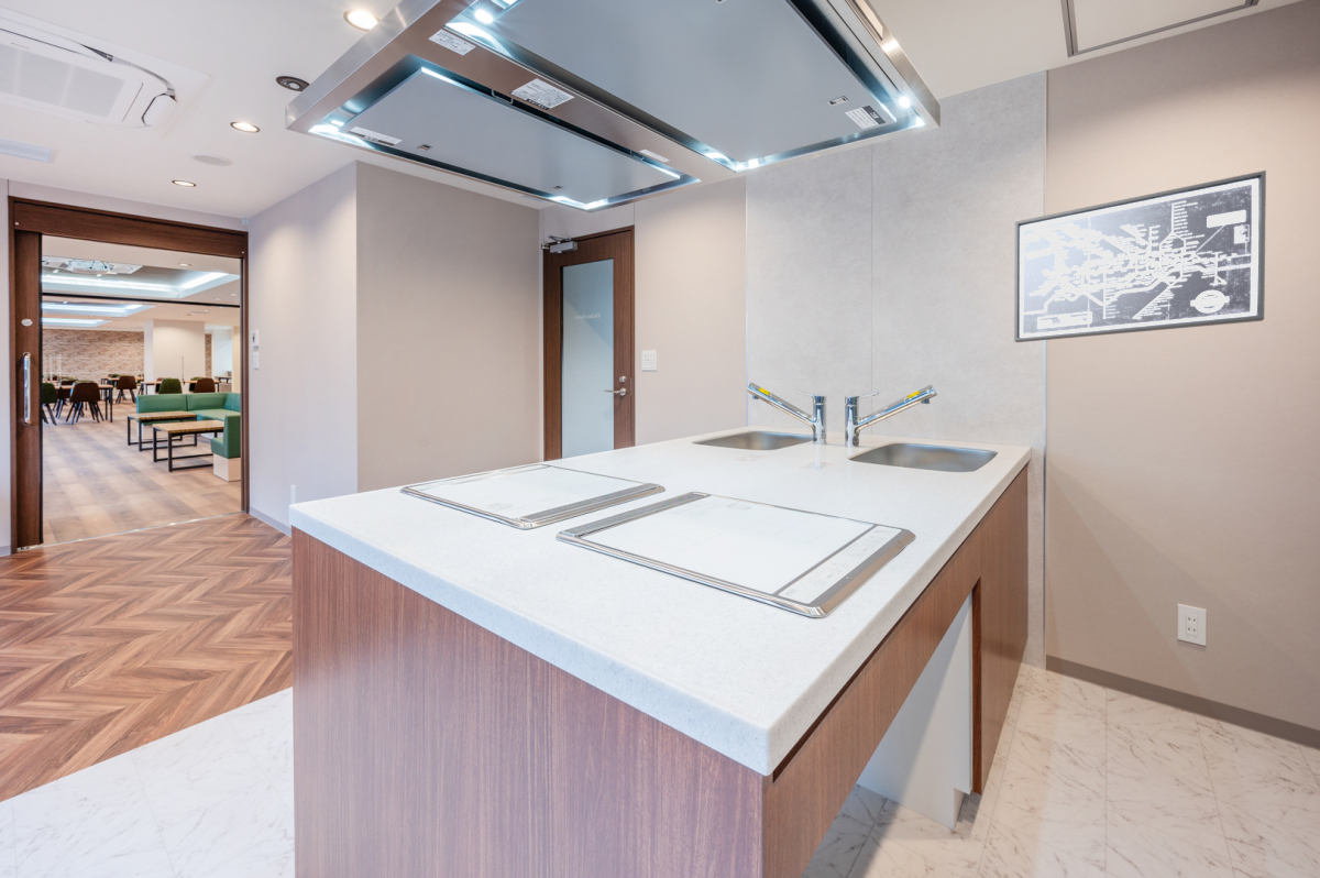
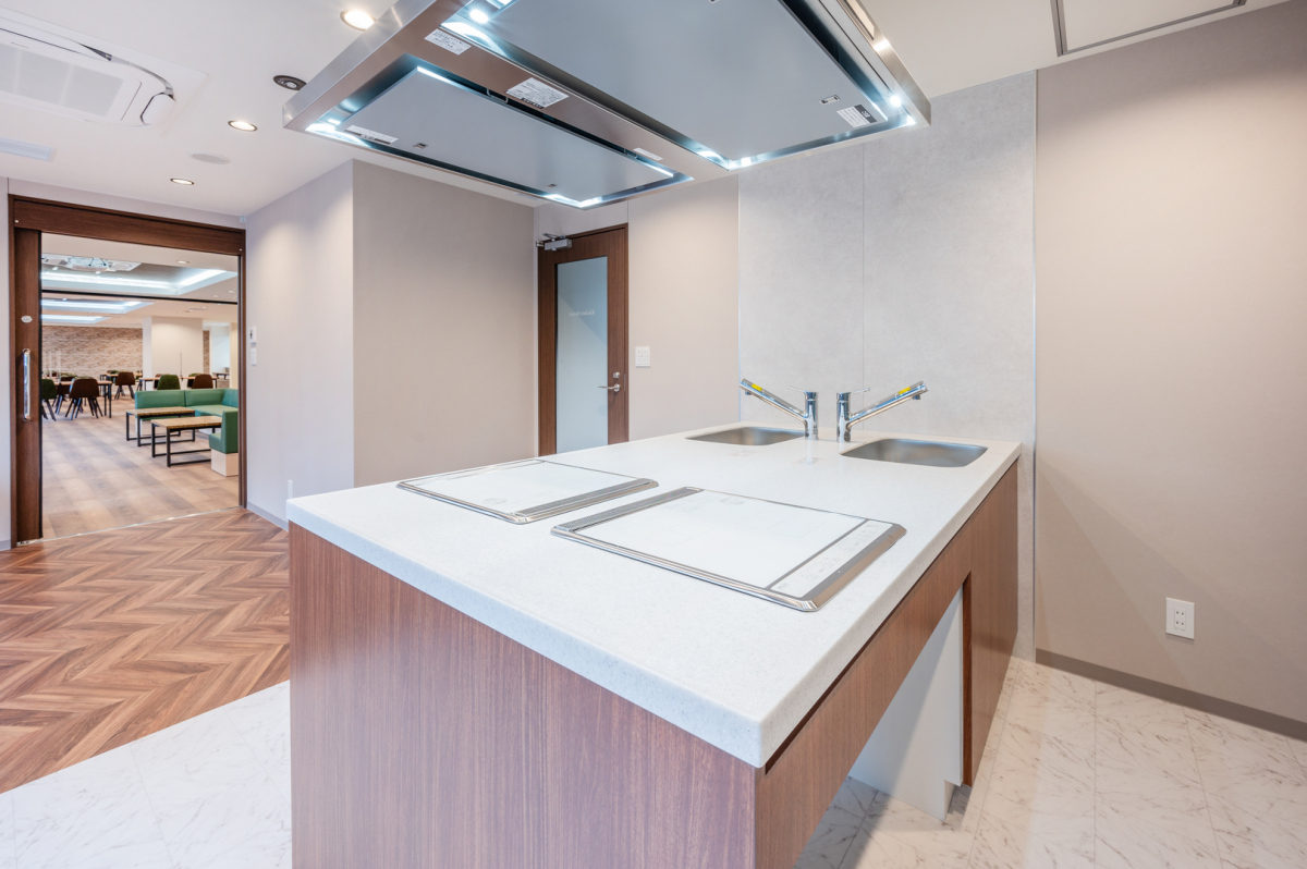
- wall art [1013,169,1267,343]
